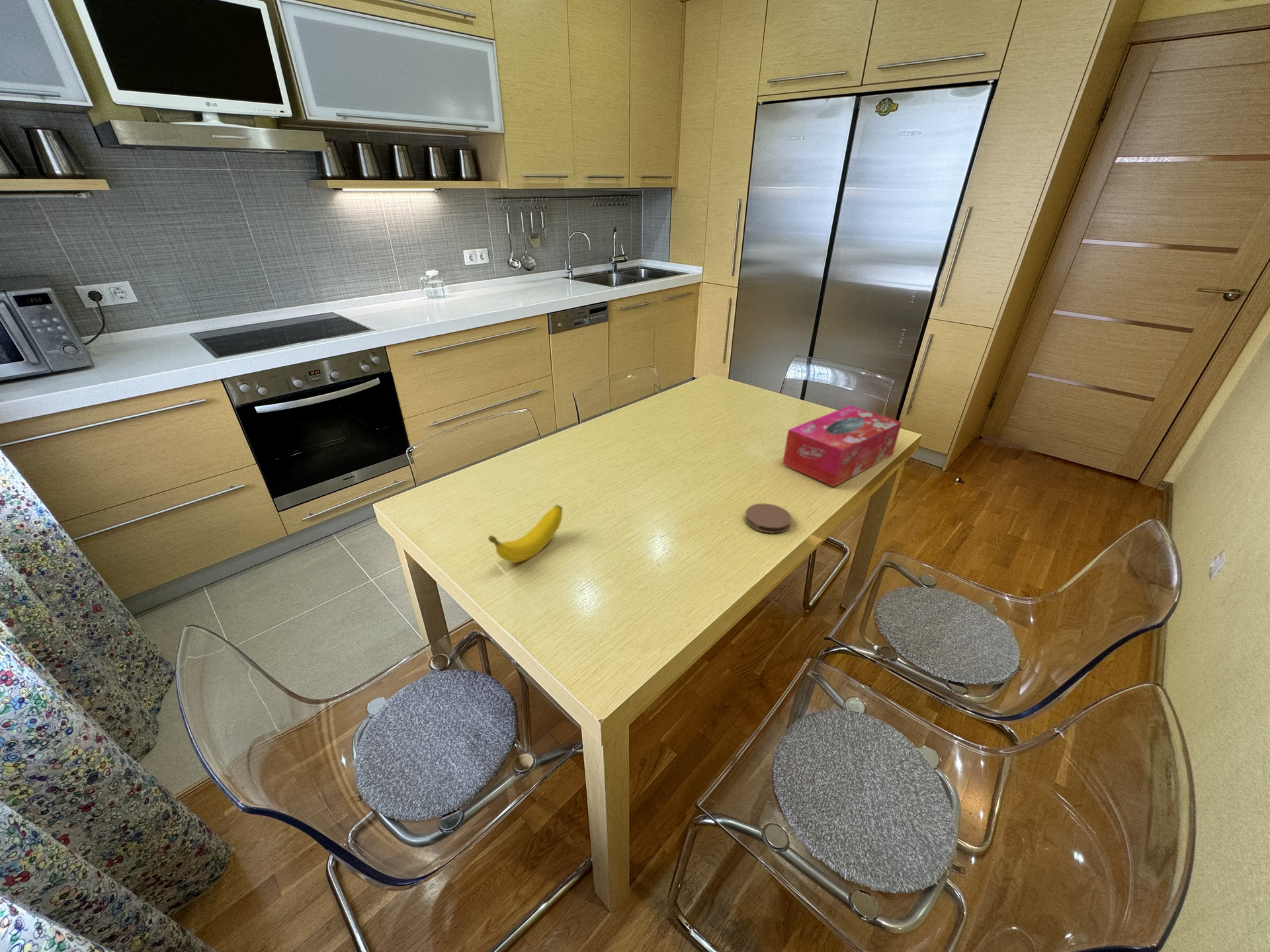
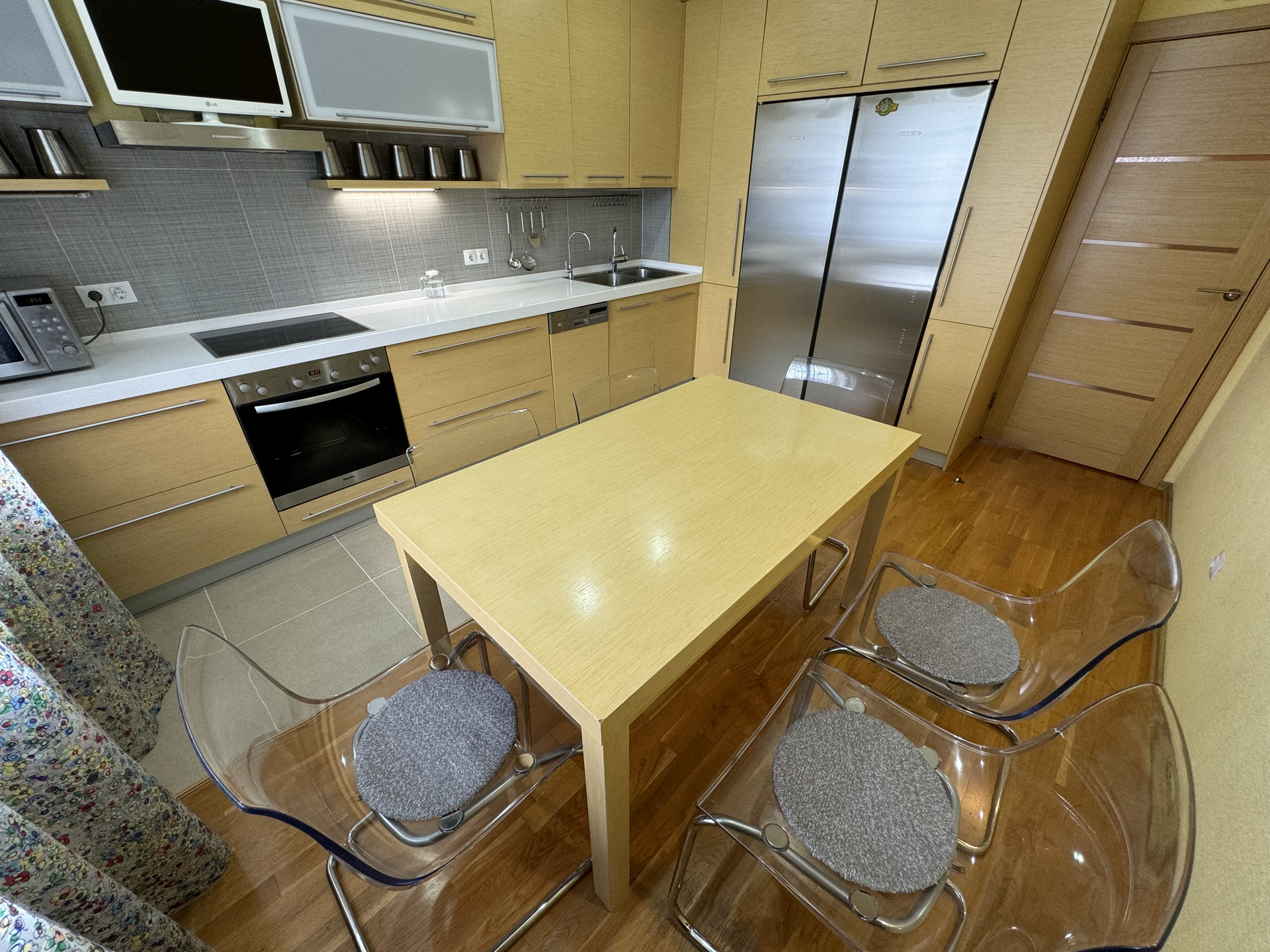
- banana [487,504,563,563]
- coaster [744,502,792,534]
- tissue box [782,405,902,487]
